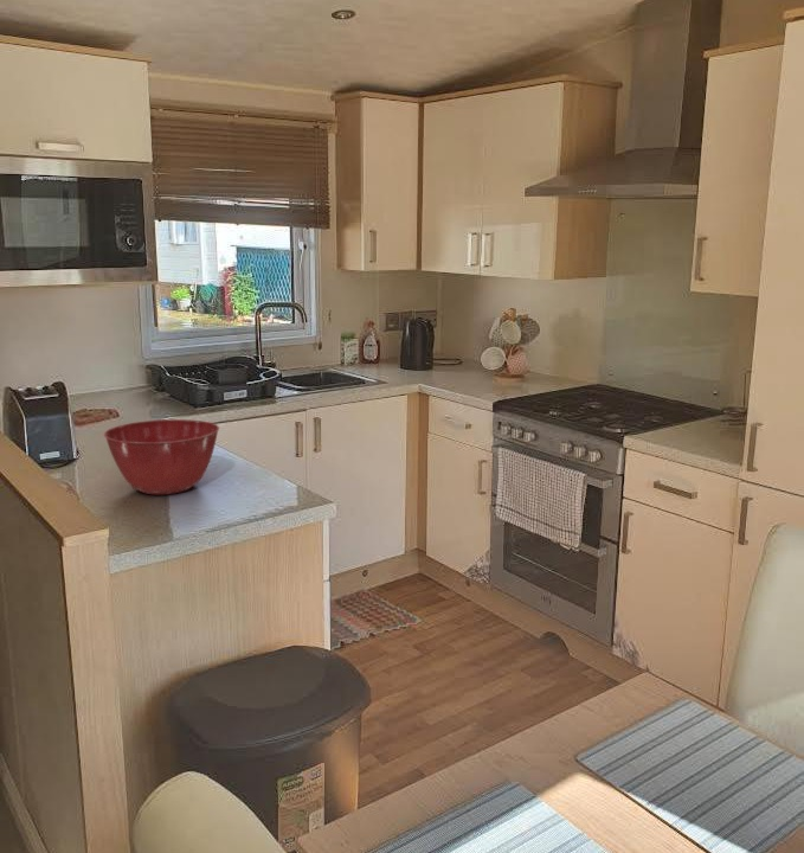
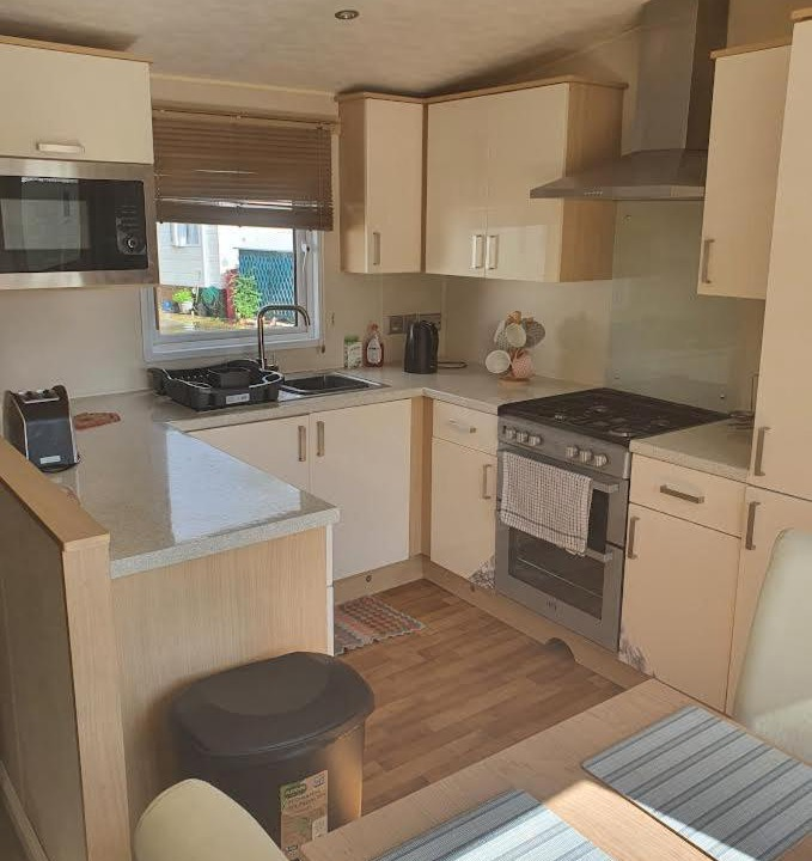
- mixing bowl [103,418,220,495]
